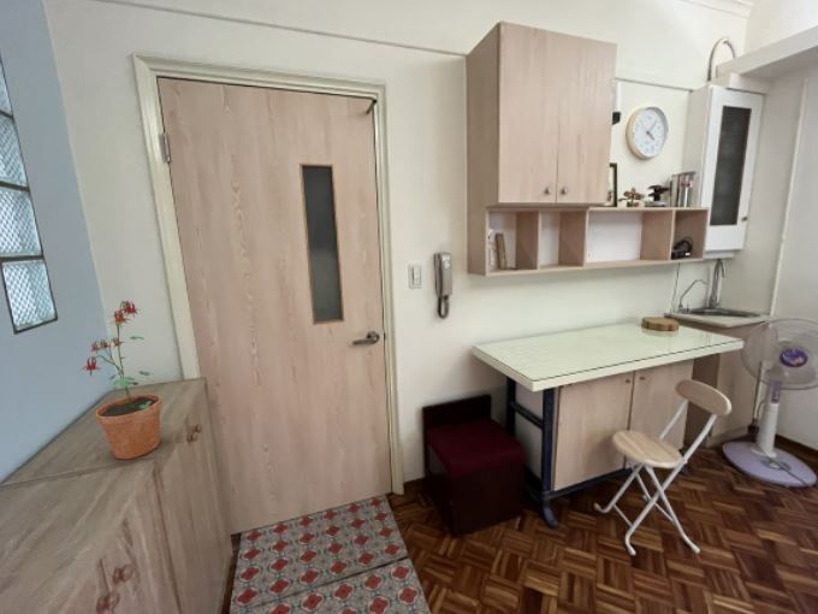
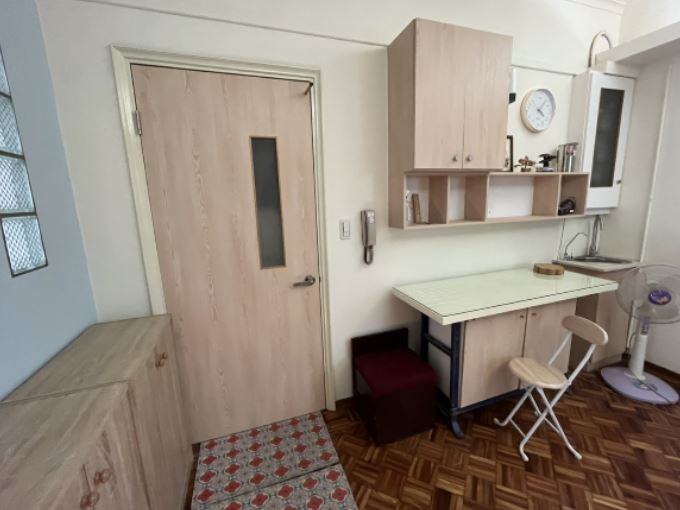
- potted plant [78,300,162,460]
